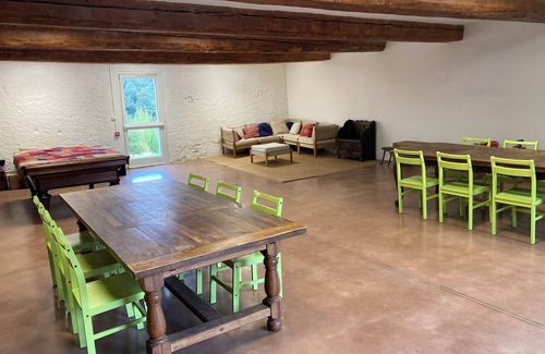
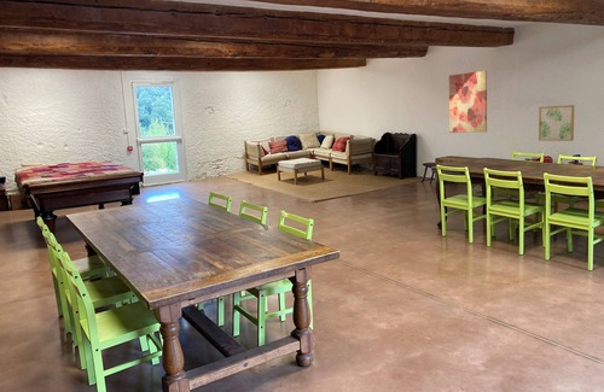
+ wall art [538,104,575,142]
+ wall art [448,70,488,134]
